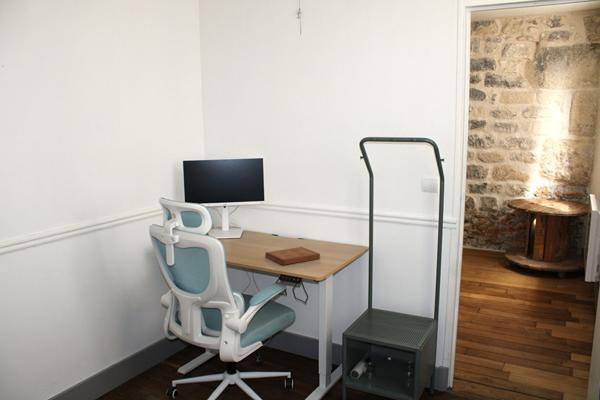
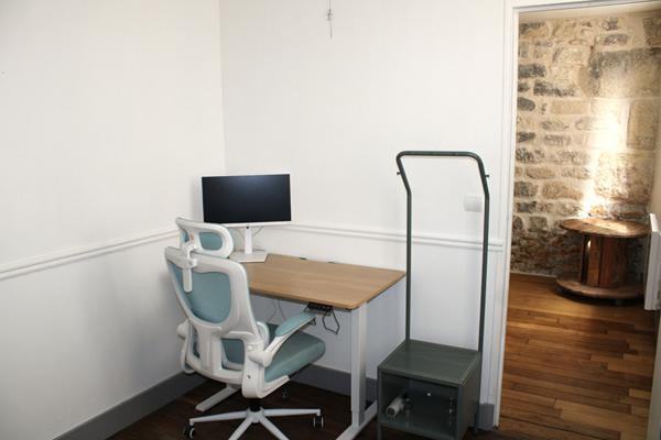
- book [264,246,321,266]
